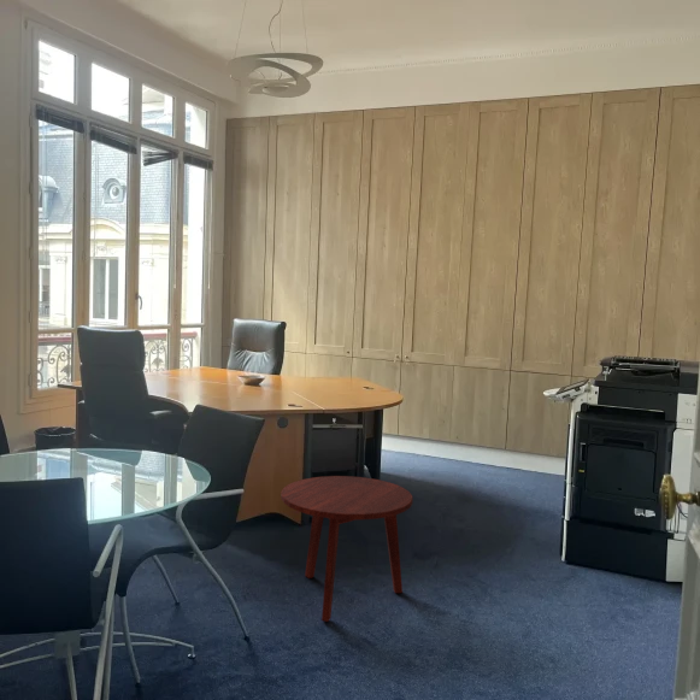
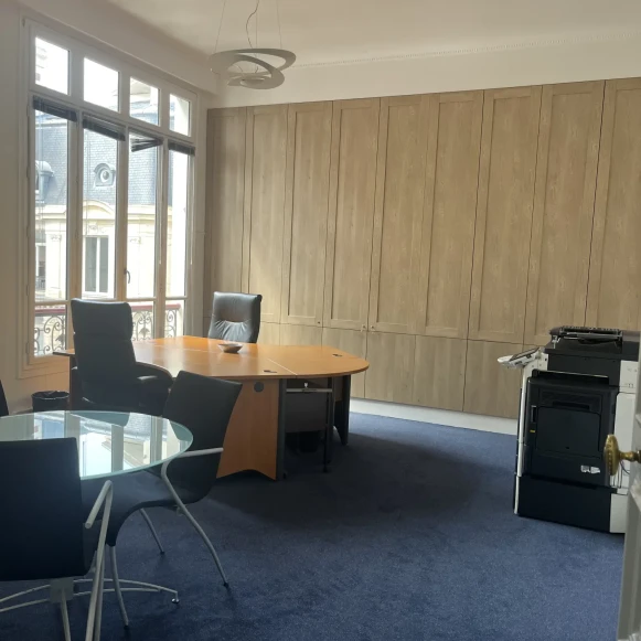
- side table [280,475,414,623]
